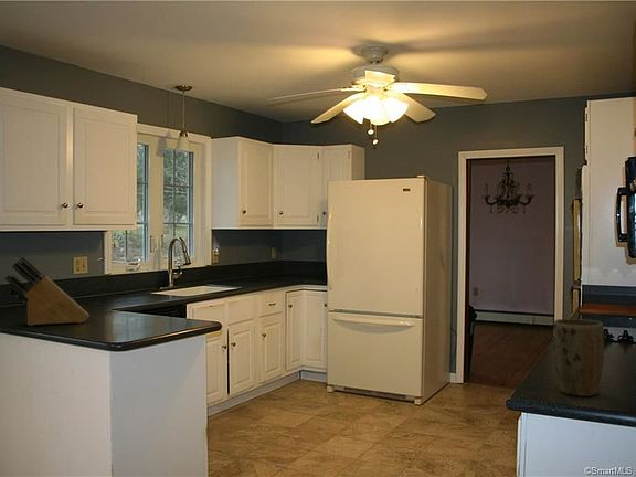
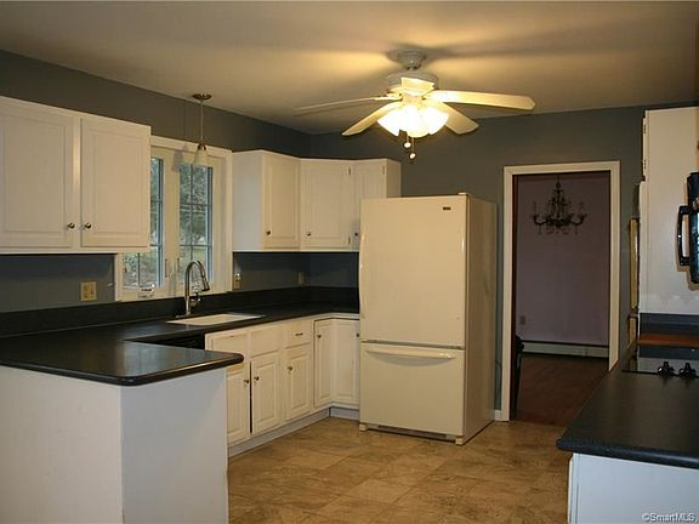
- knife block [3,256,91,327]
- plant pot [552,318,605,398]
